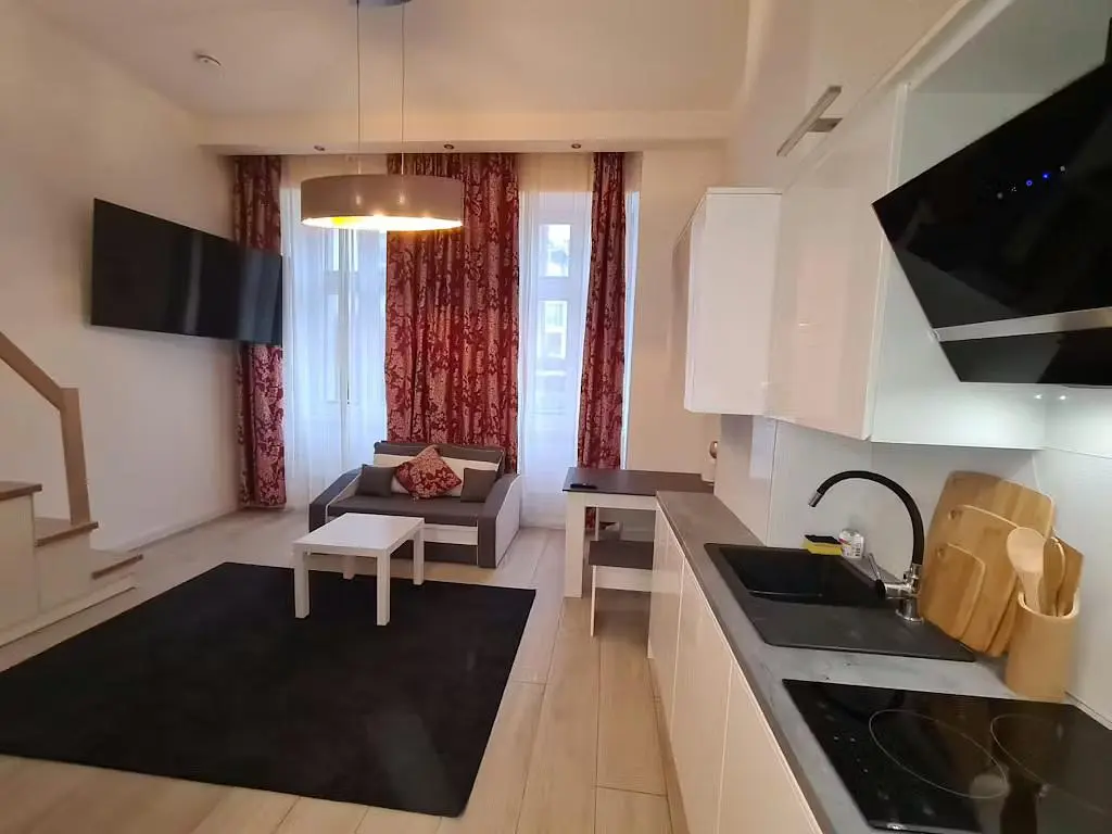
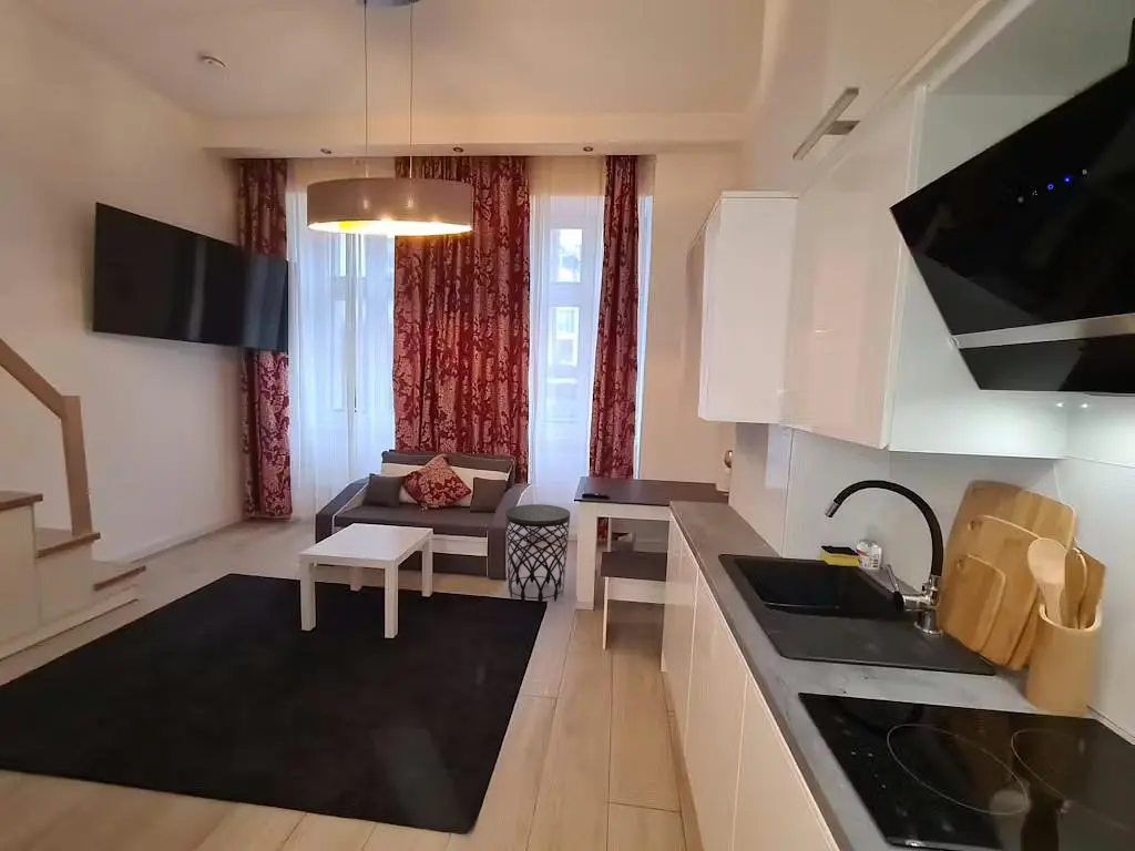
+ side table [504,503,571,605]
